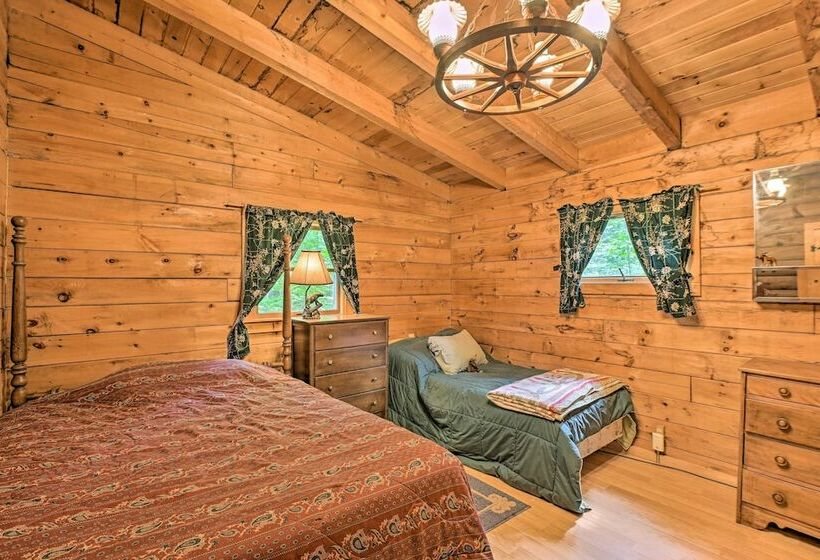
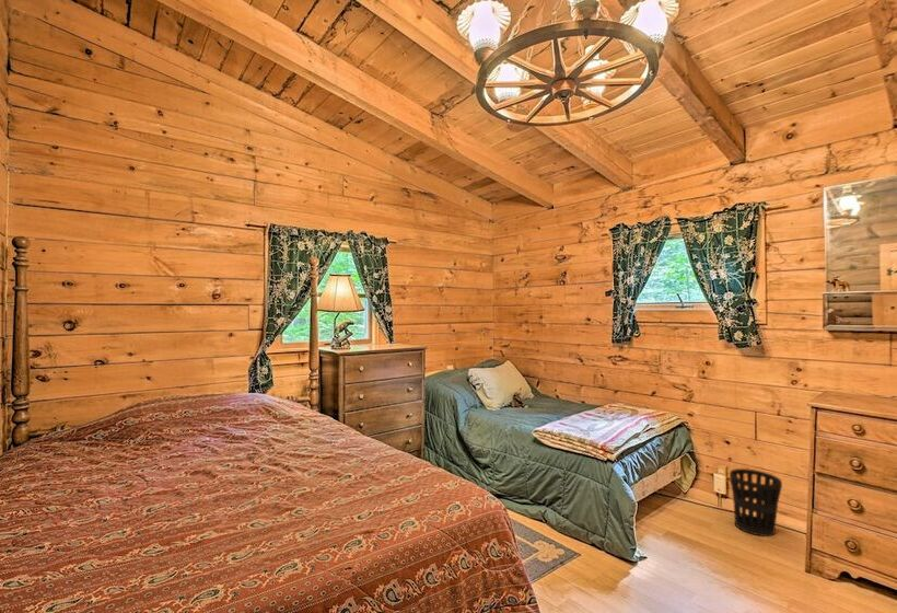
+ wastebasket [729,467,783,537]
